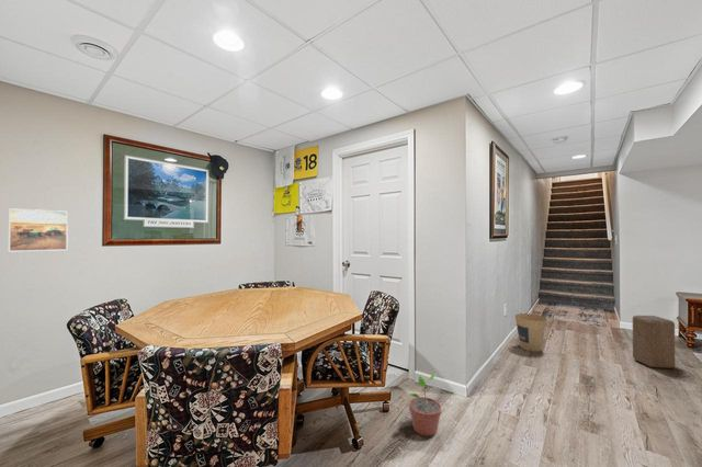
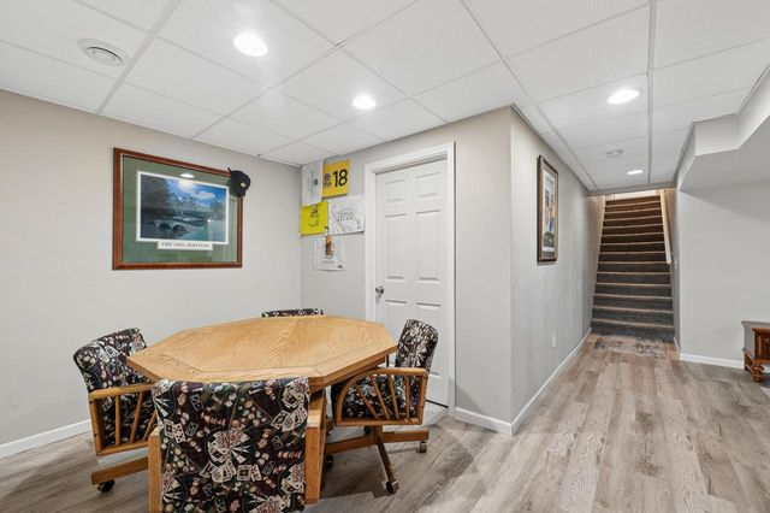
- stool [632,315,676,369]
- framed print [8,207,69,252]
- trash can [514,312,548,353]
- potted plant [408,373,442,437]
